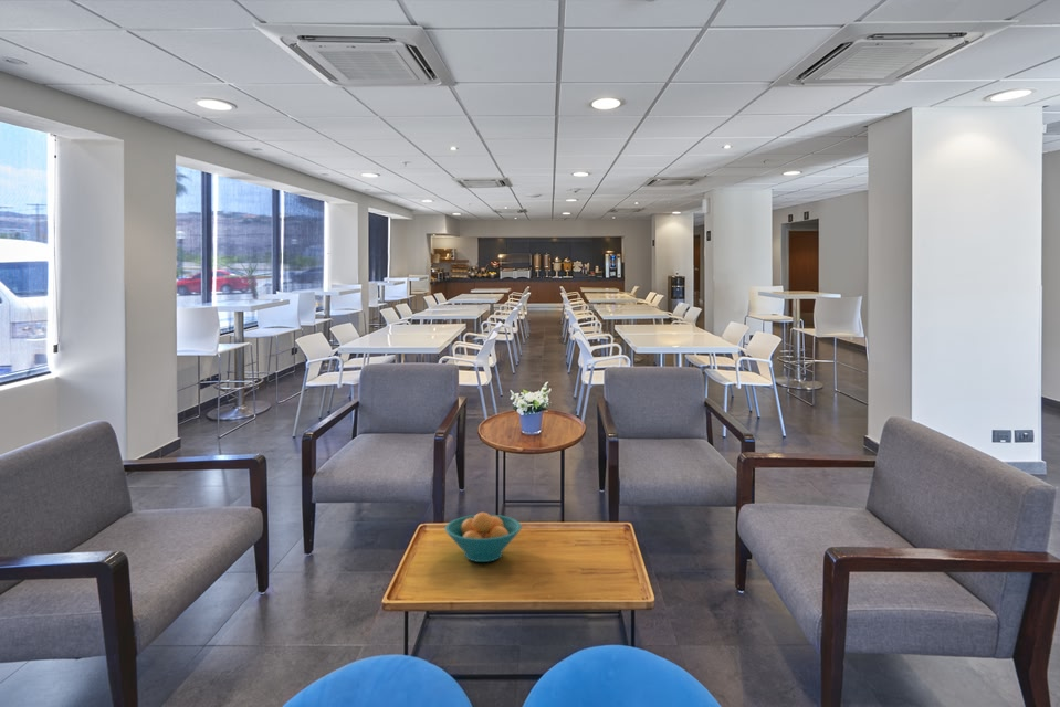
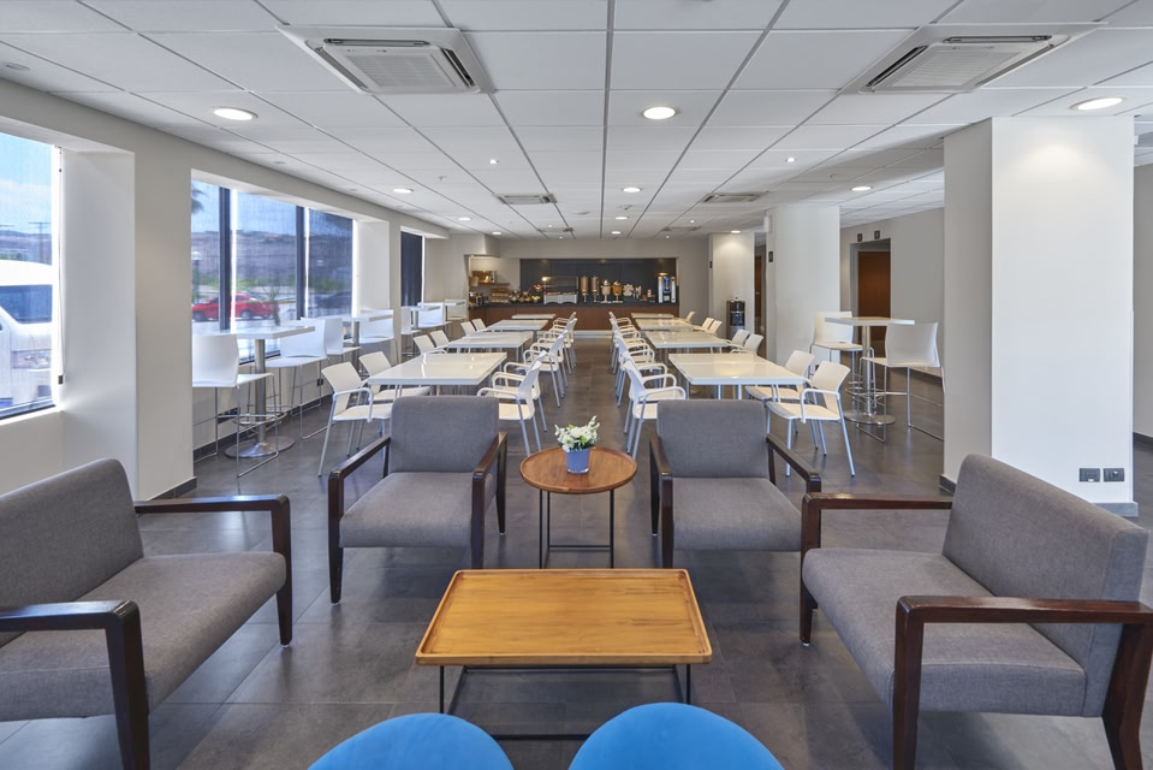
- fruit bowl [444,511,523,563]
